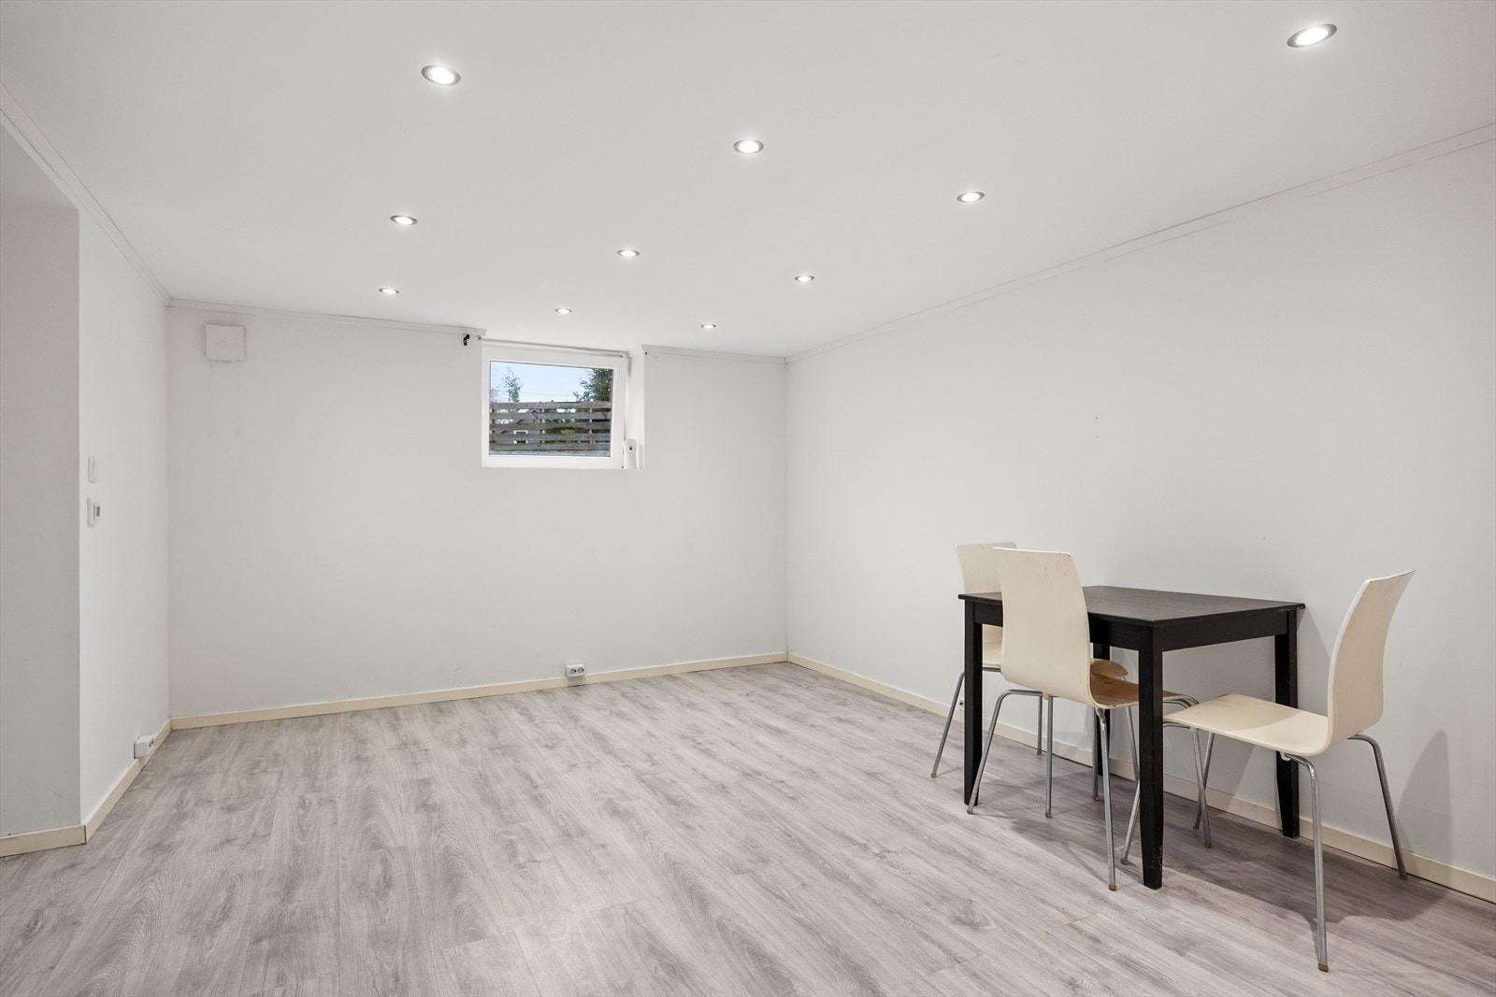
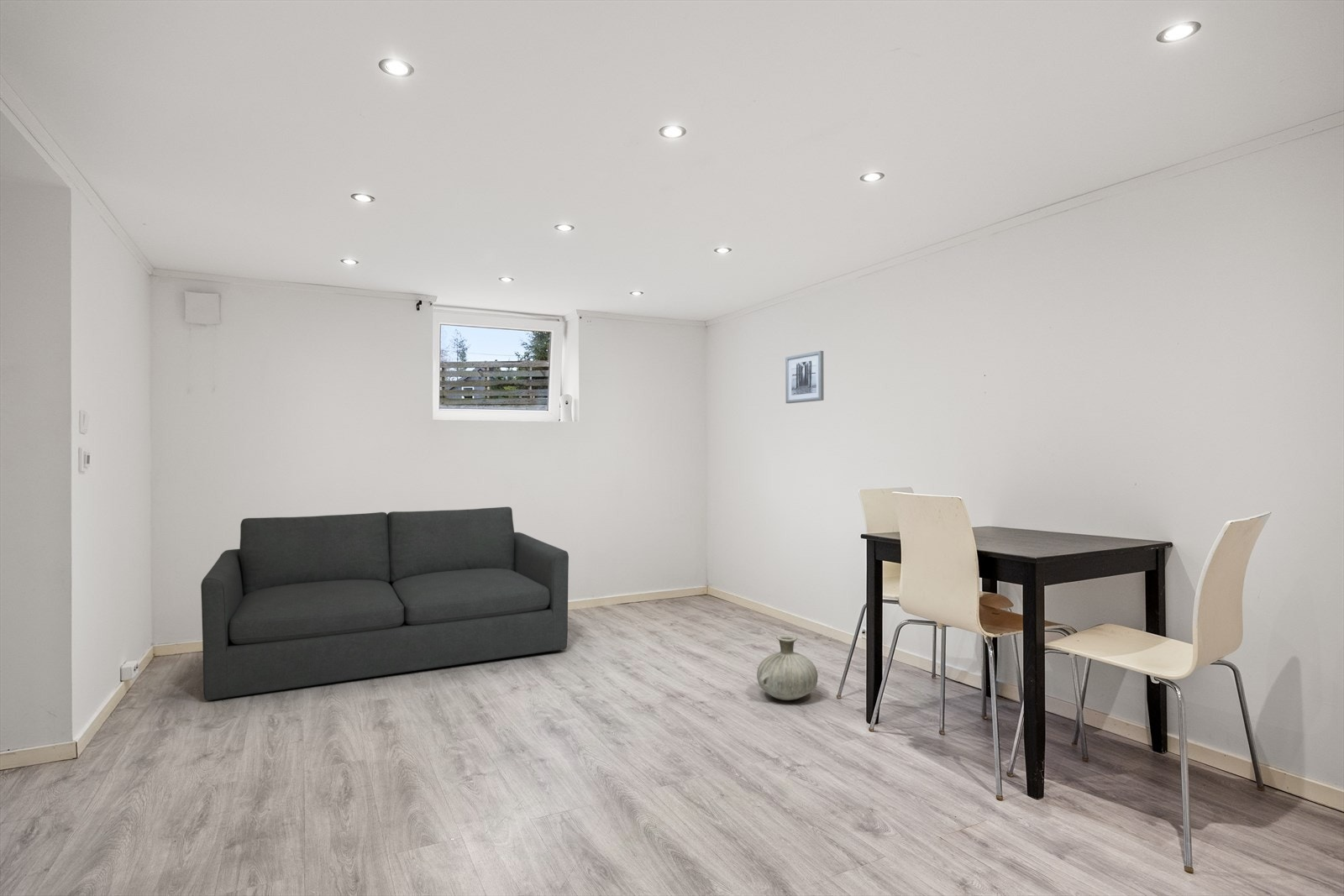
+ vase [756,634,818,701]
+ sofa [200,506,570,701]
+ wall art [785,350,825,404]
